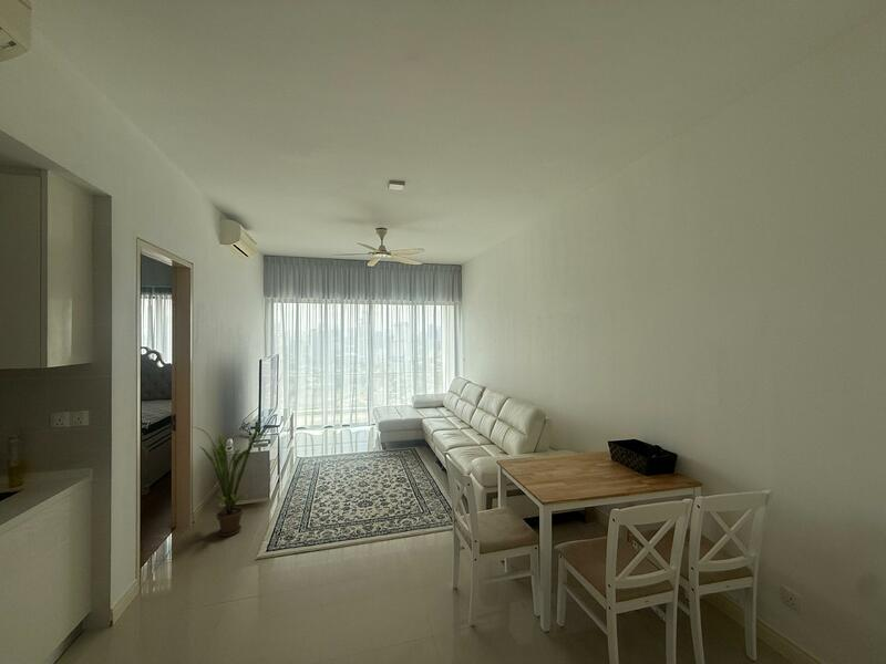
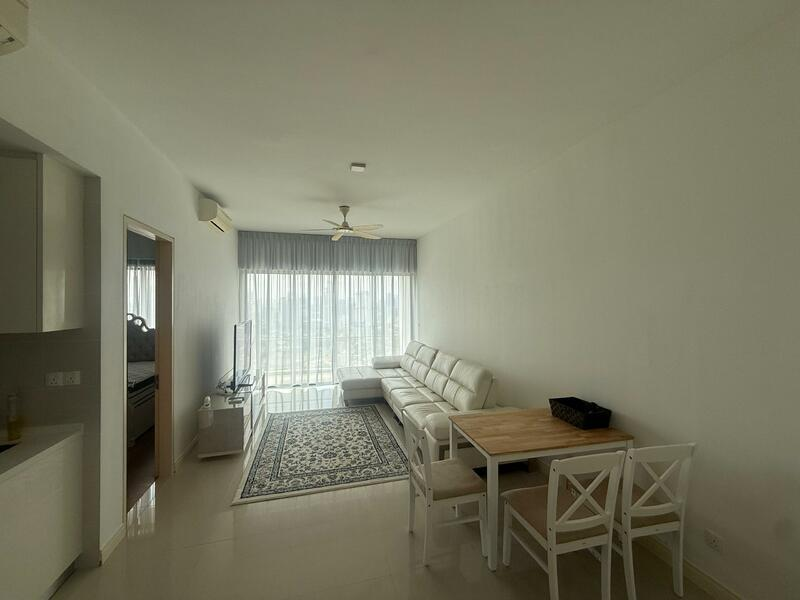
- house plant [194,419,264,538]
